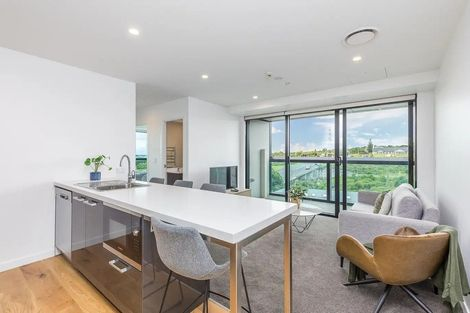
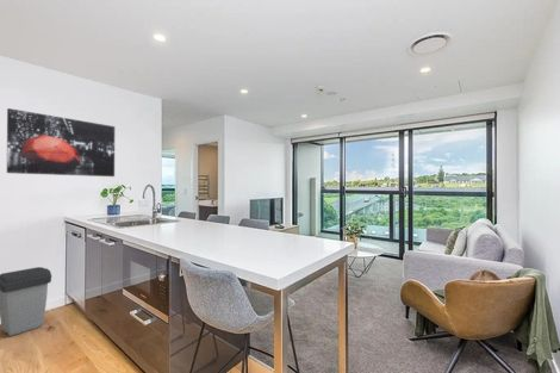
+ trash can [0,266,52,337]
+ wall art [6,107,116,178]
